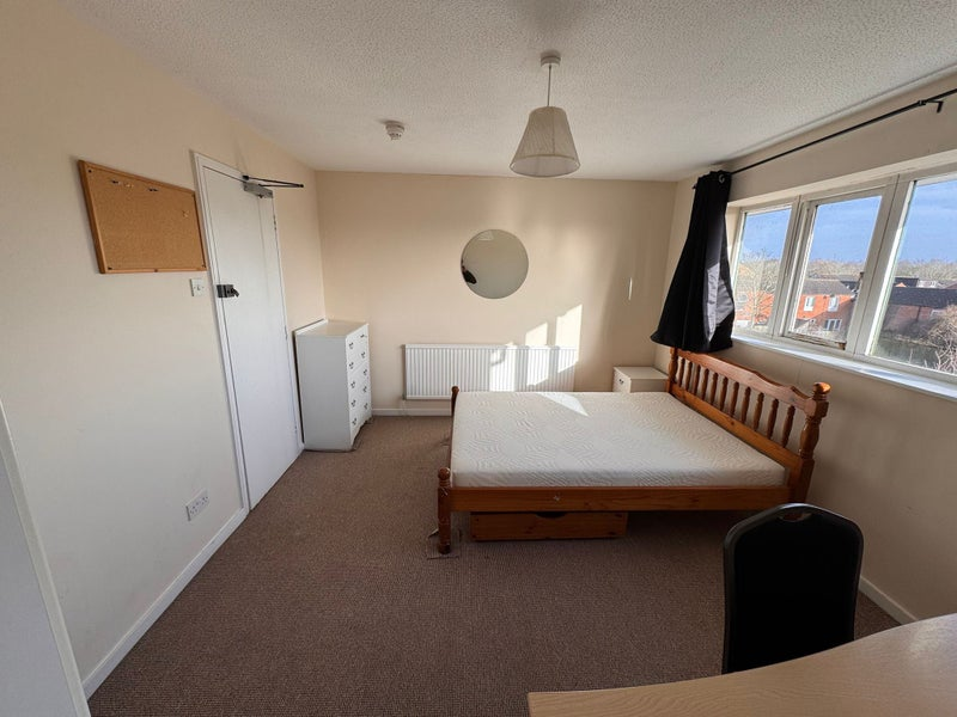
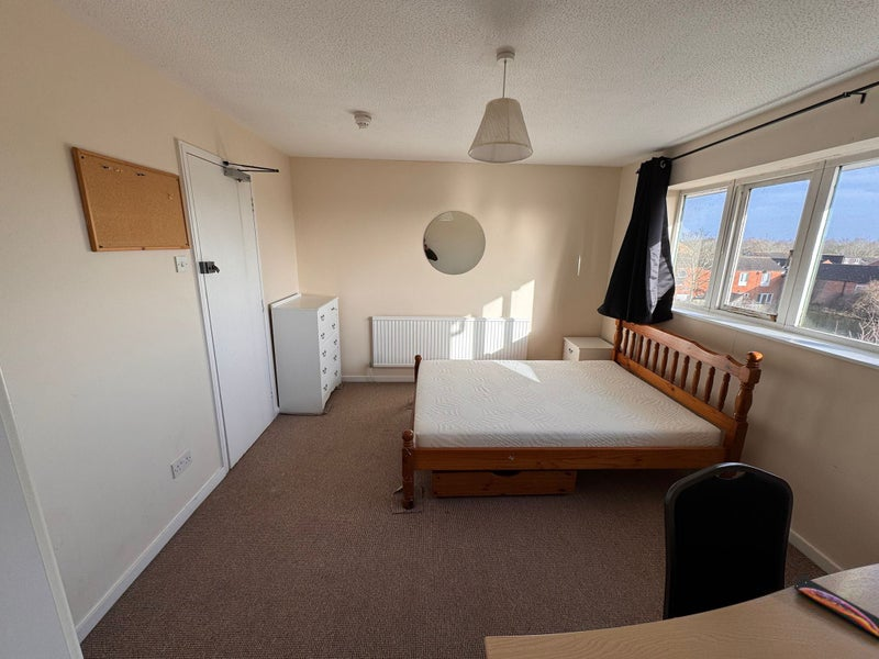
+ smartphone [793,574,879,639]
